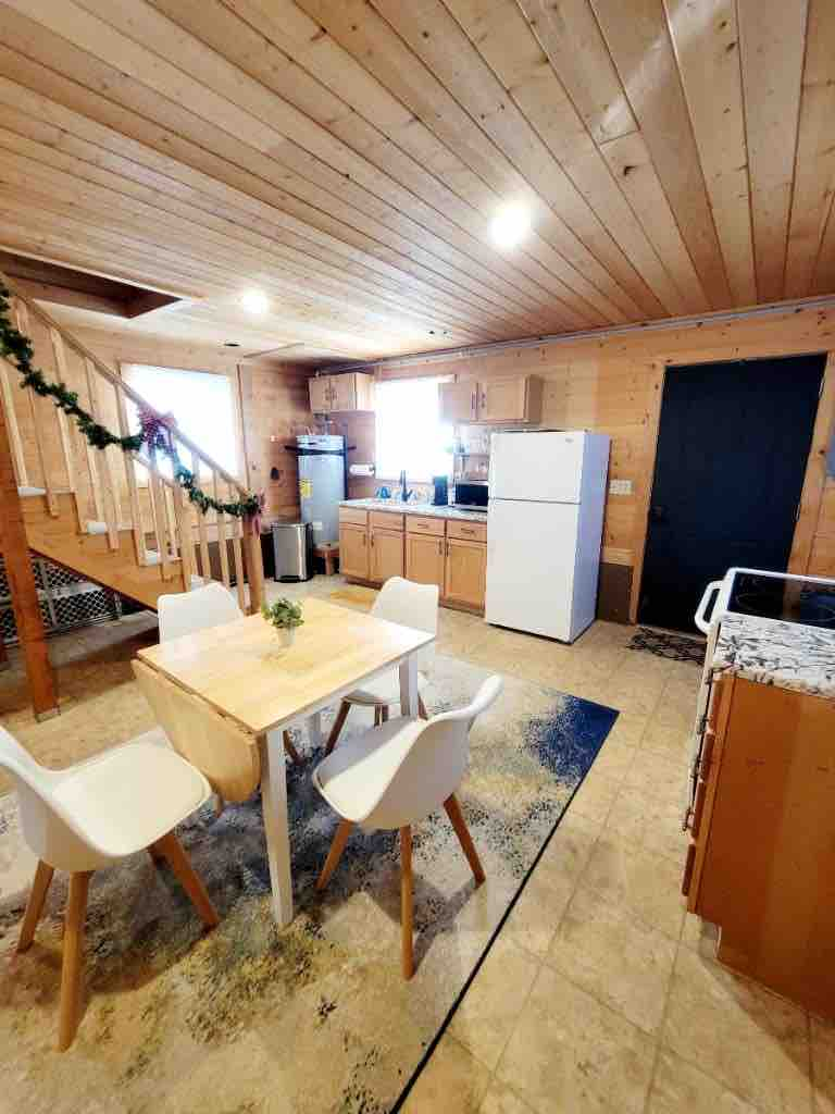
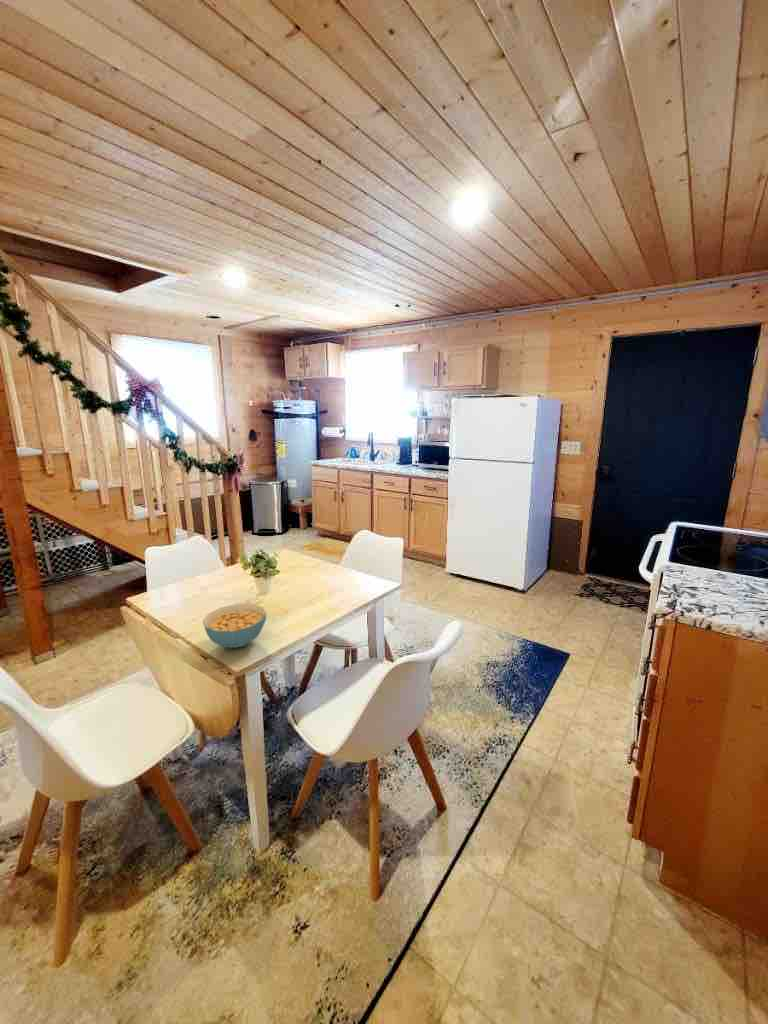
+ cereal bowl [202,603,267,649]
